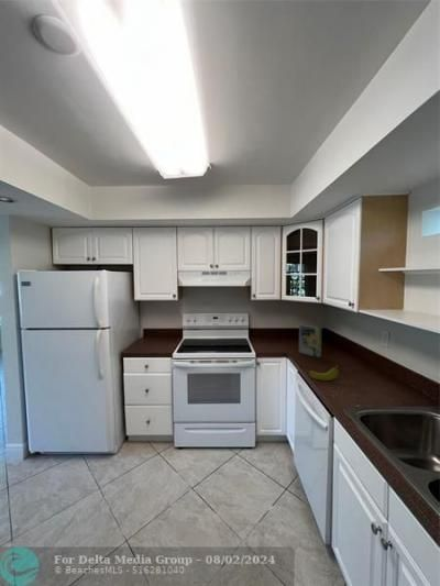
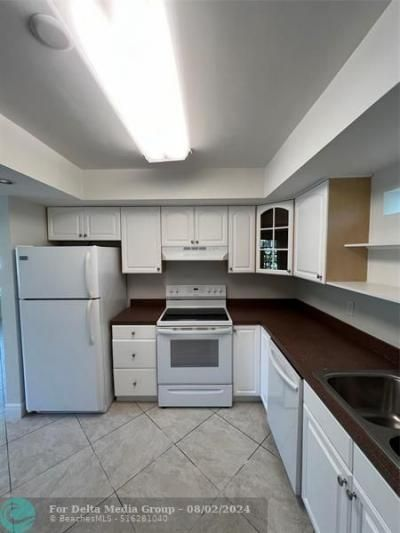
- fruit [307,362,341,382]
- cereal box [298,323,323,358]
